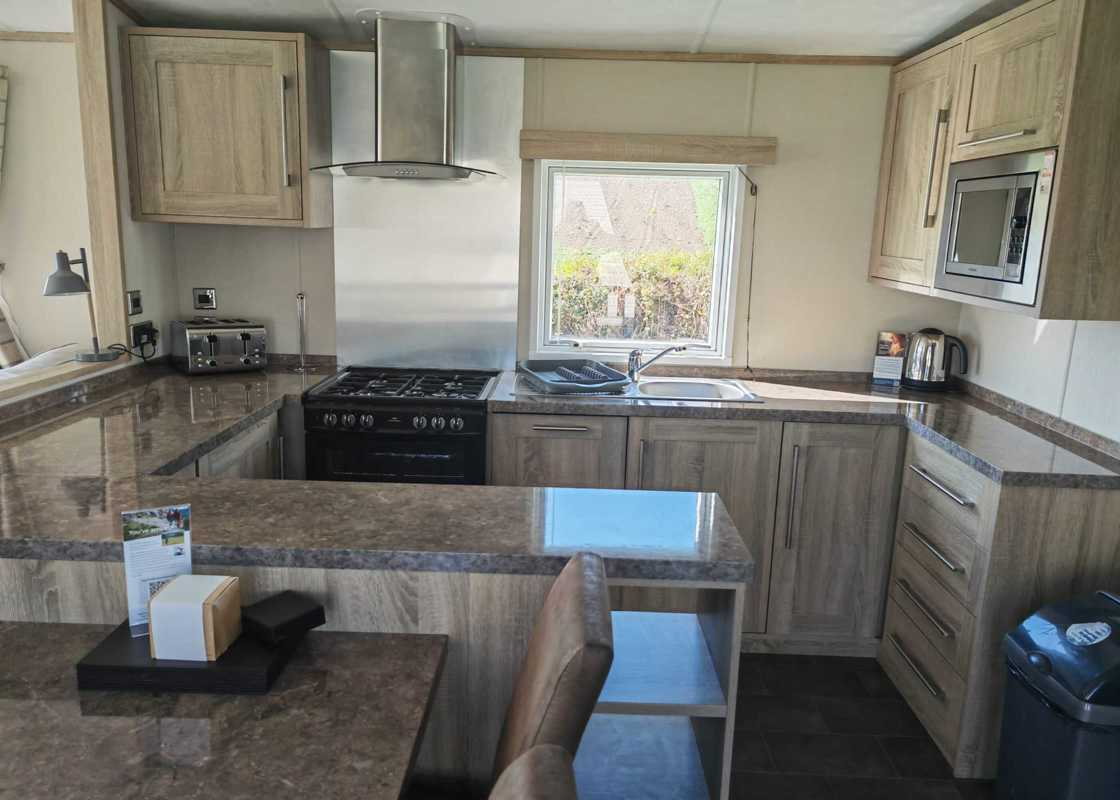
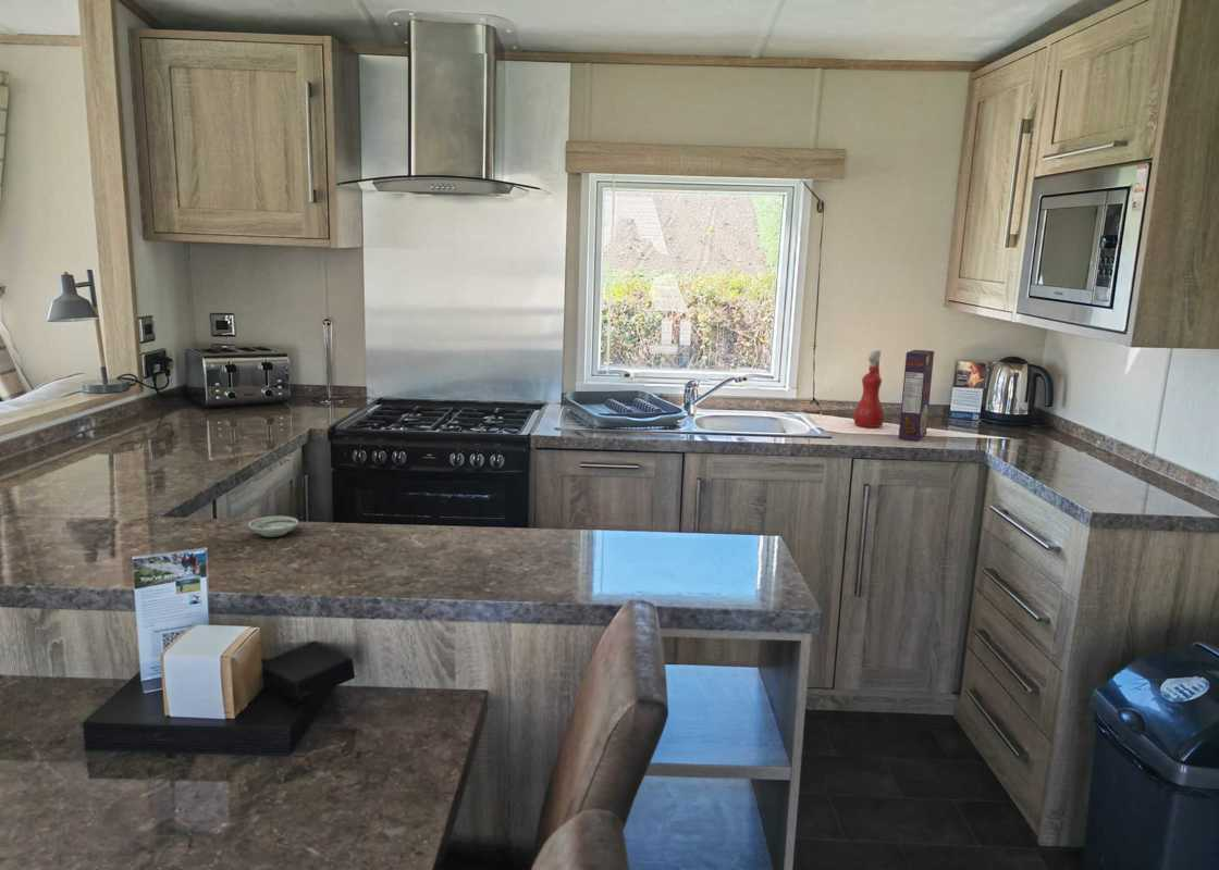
+ cereal box [898,349,935,442]
+ spray bottle [852,349,886,428]
+ saucer [247,515,299,538]
